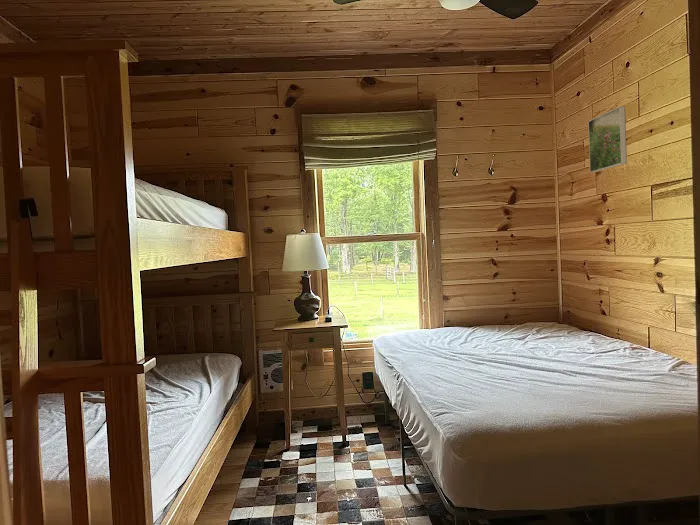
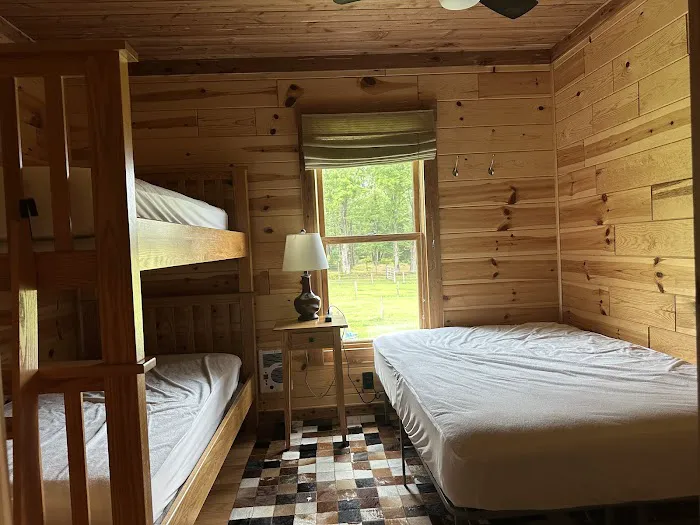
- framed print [587,105,628,173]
